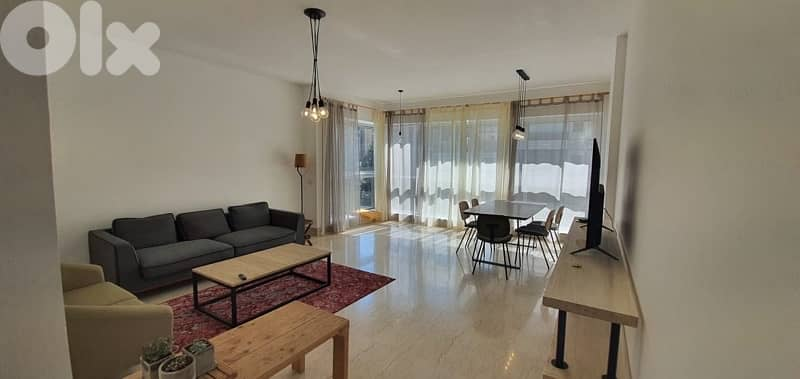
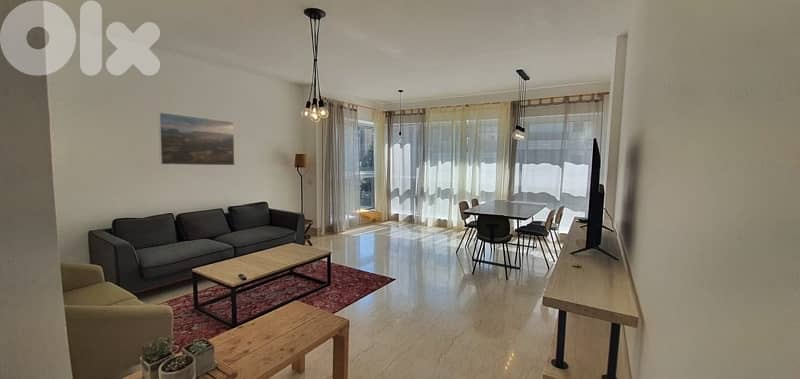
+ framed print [157,111,236,166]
